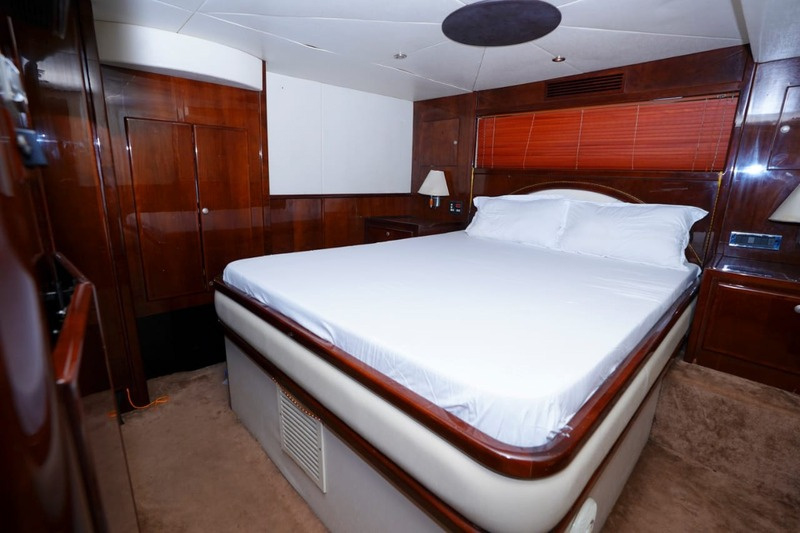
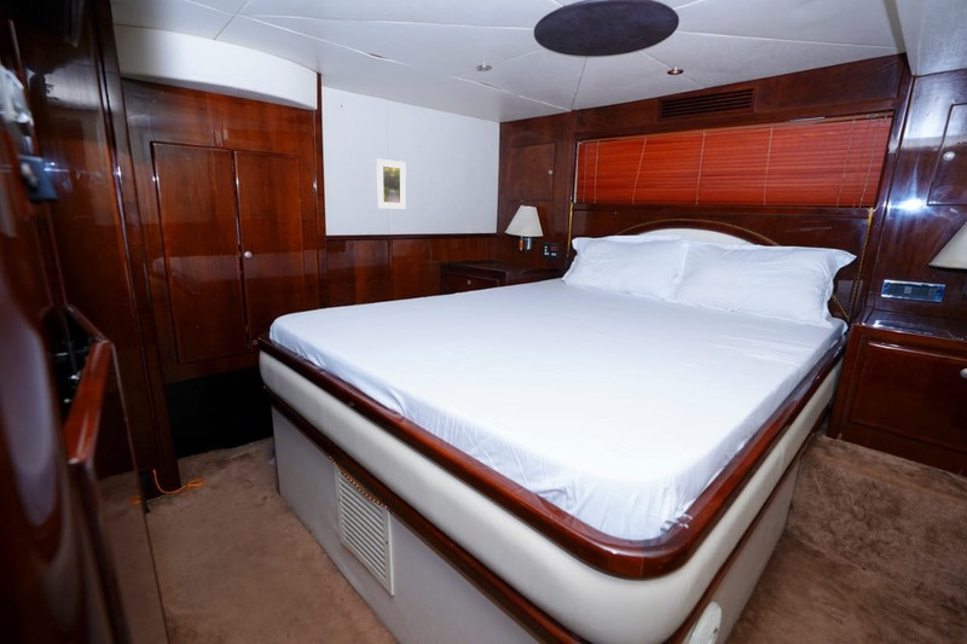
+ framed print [375,157,407,210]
